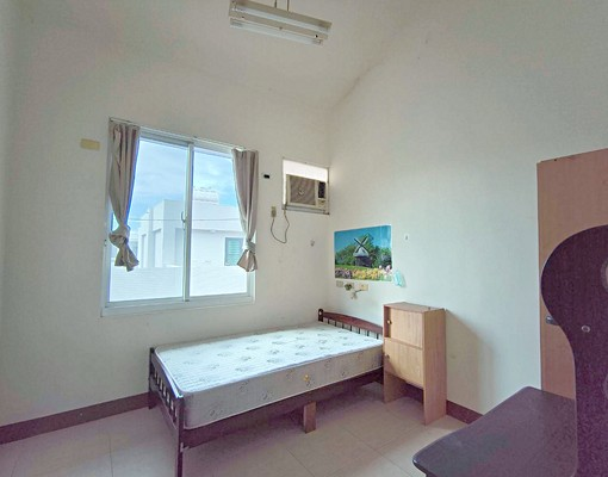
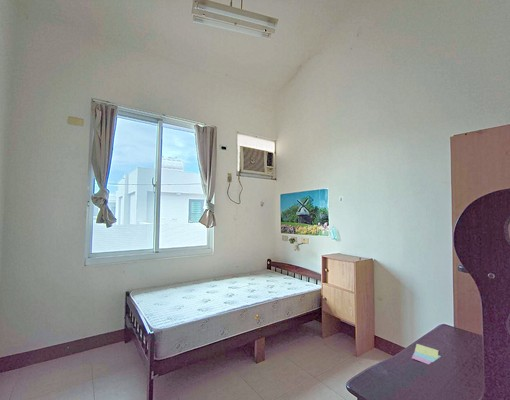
+ sticky notes [411,343,442,365]
